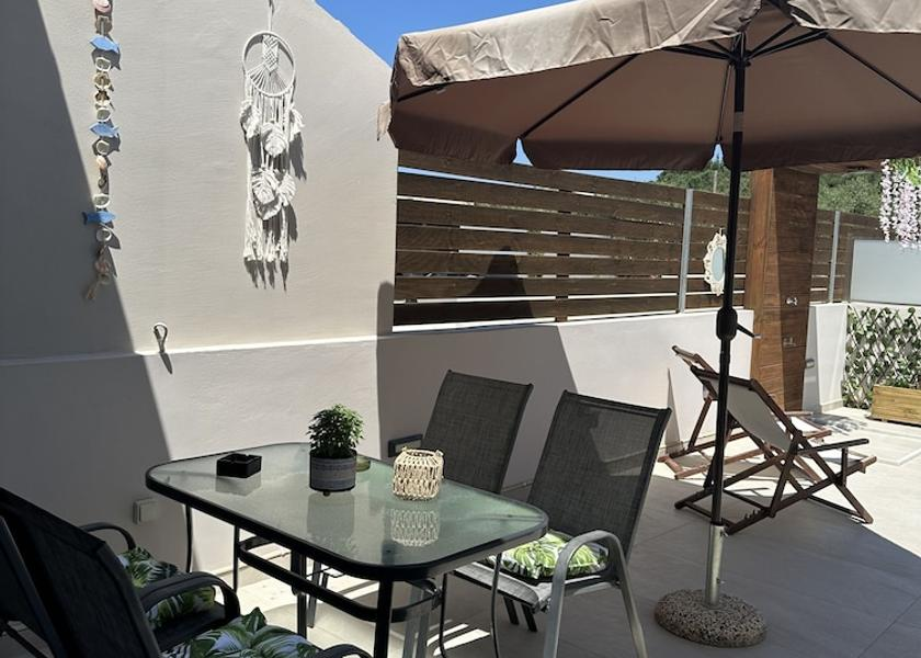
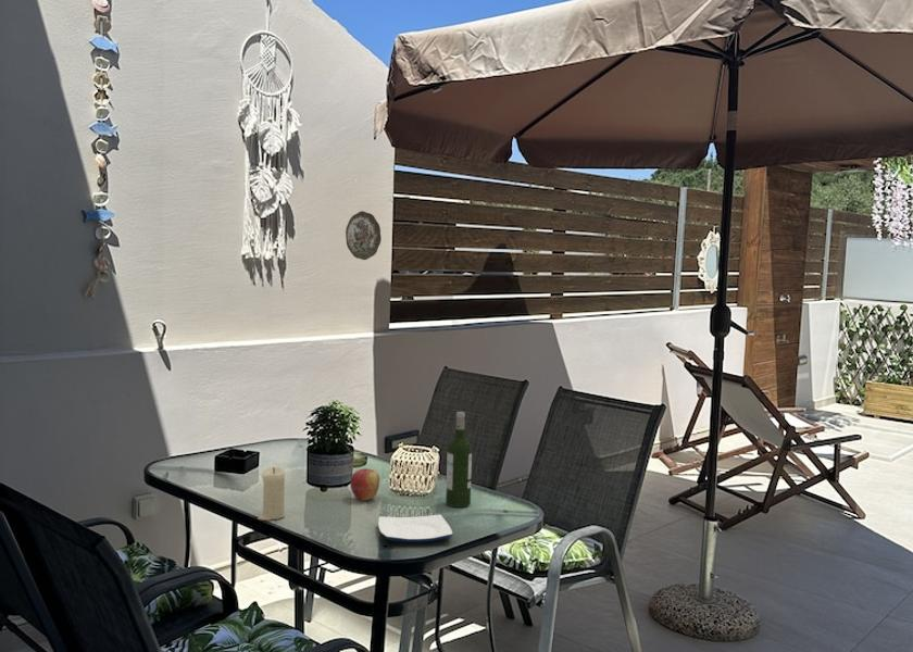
+ apple [349,467,380,502]
+ candle [257,466,286,522]
+ plate [377,514,453,543]
+ wine bottle [445,411,473,509]
+ decorative plate [345,210,383,261]
